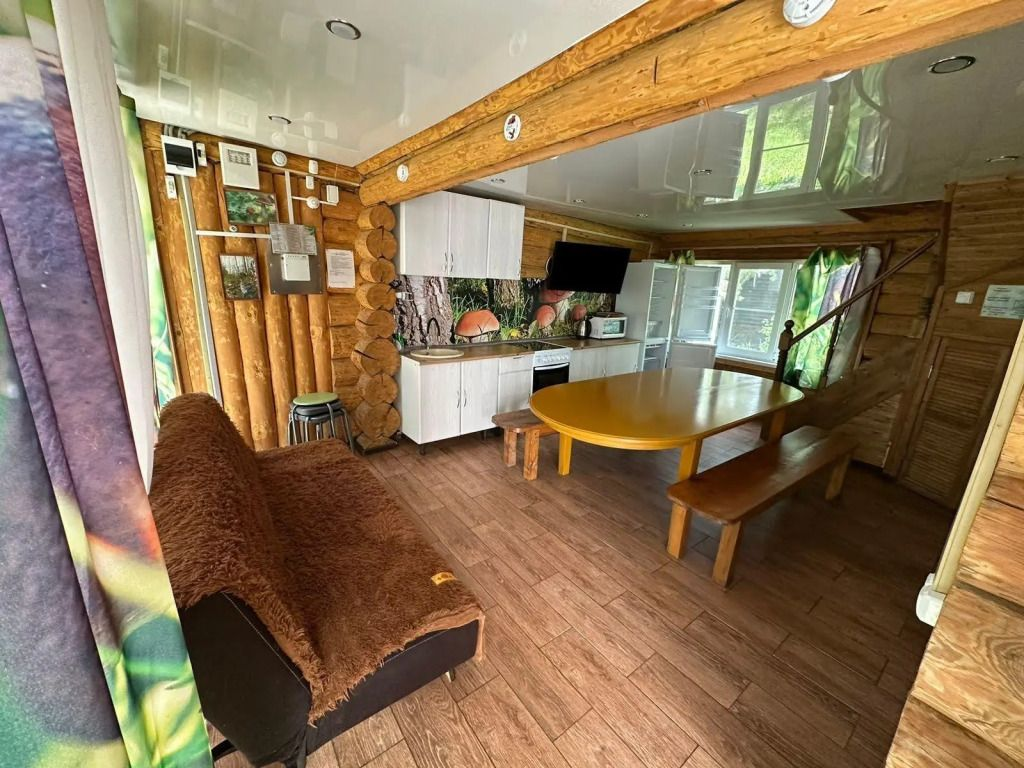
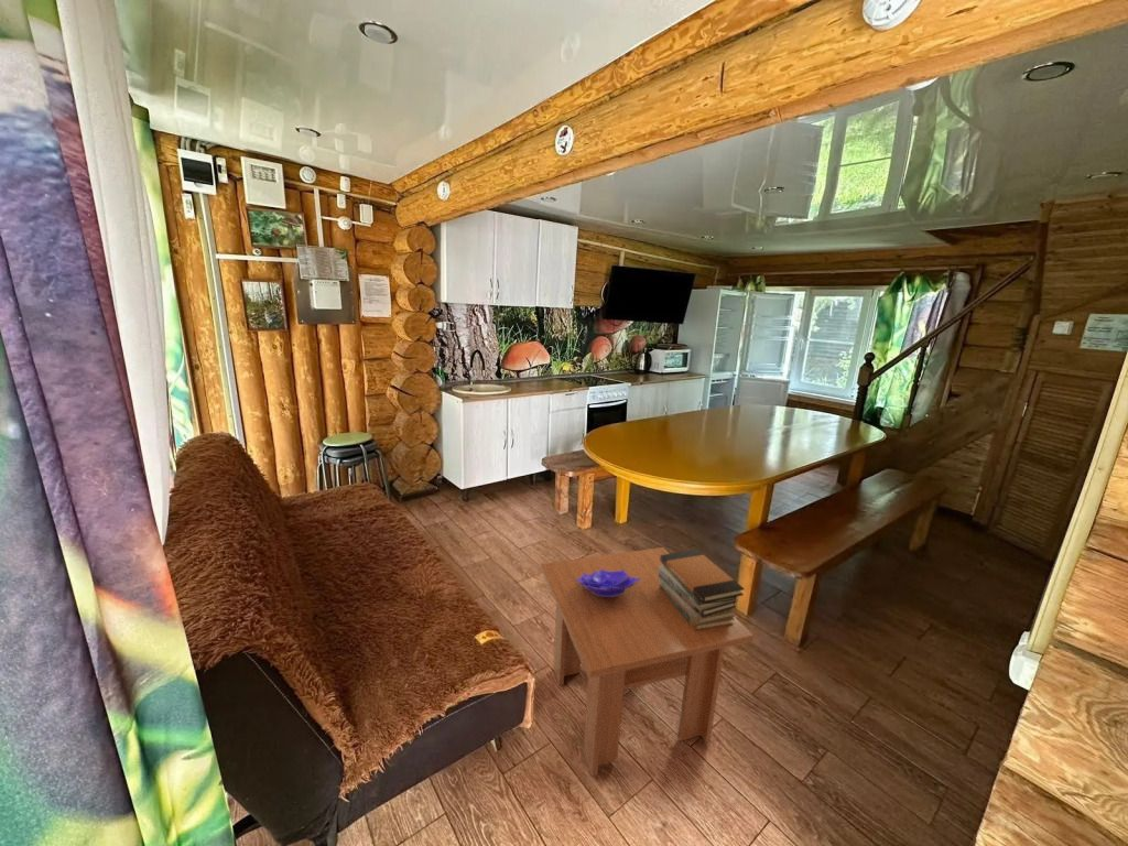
+ decorative bowl [575,568,641,597]
+ coffee table [540,546,755,778]
+ book stack [658,549,746,631]
